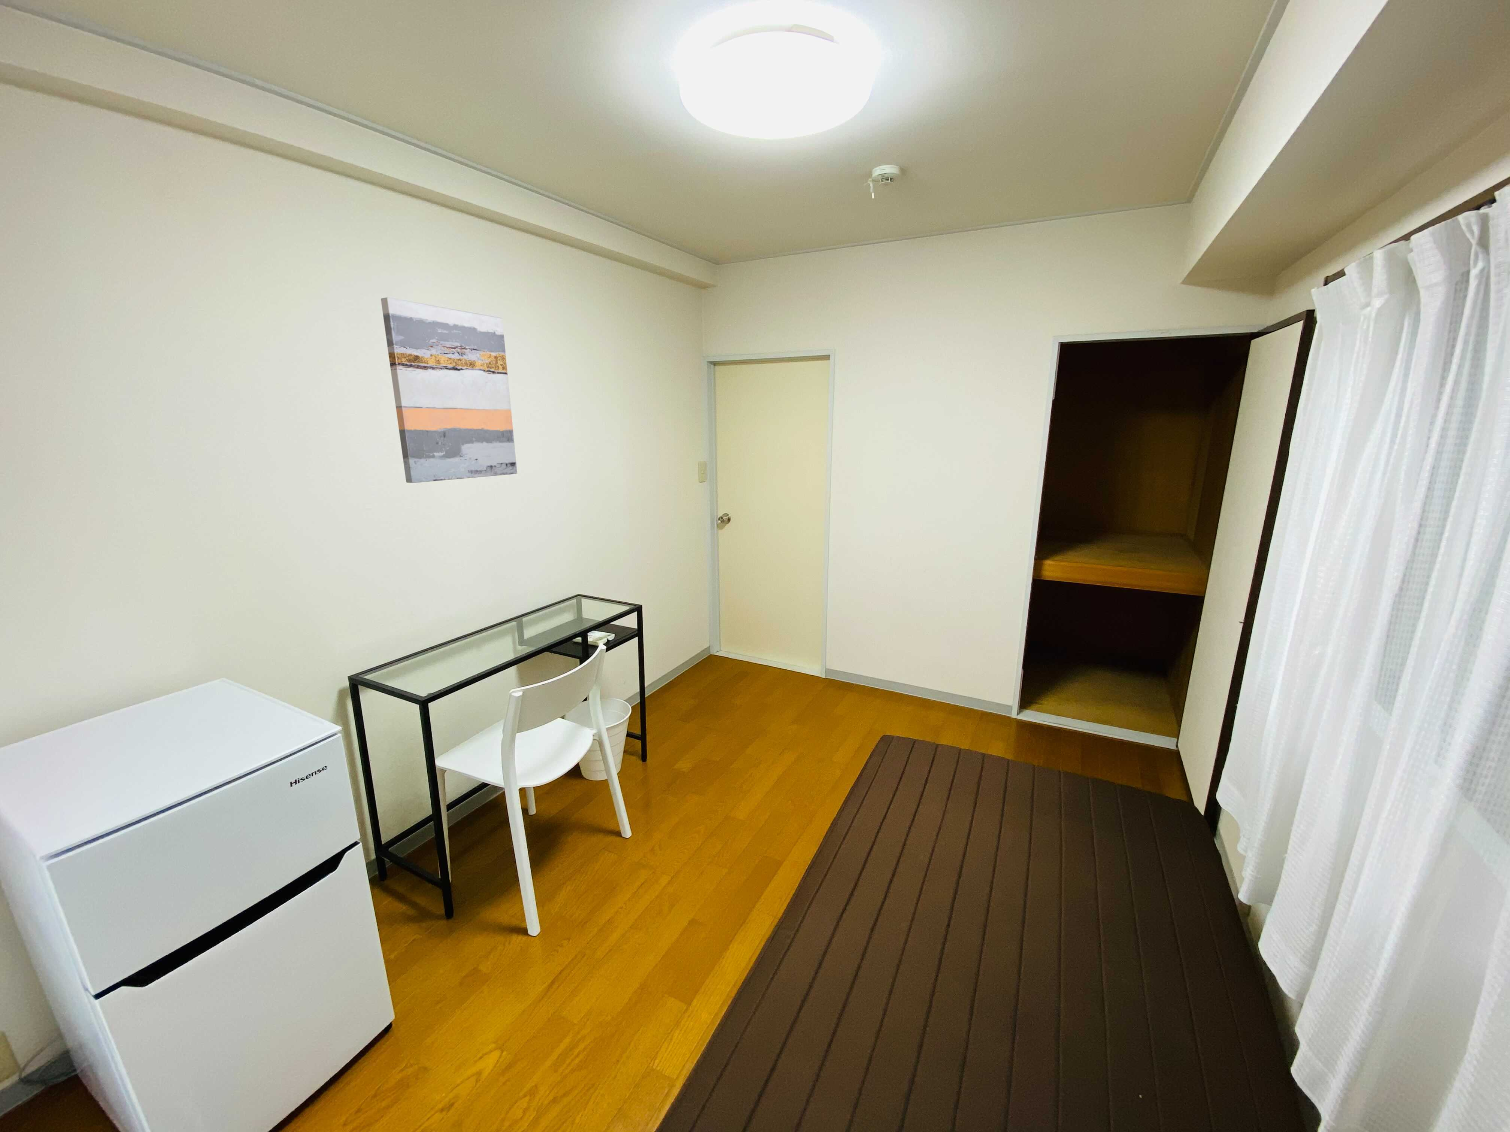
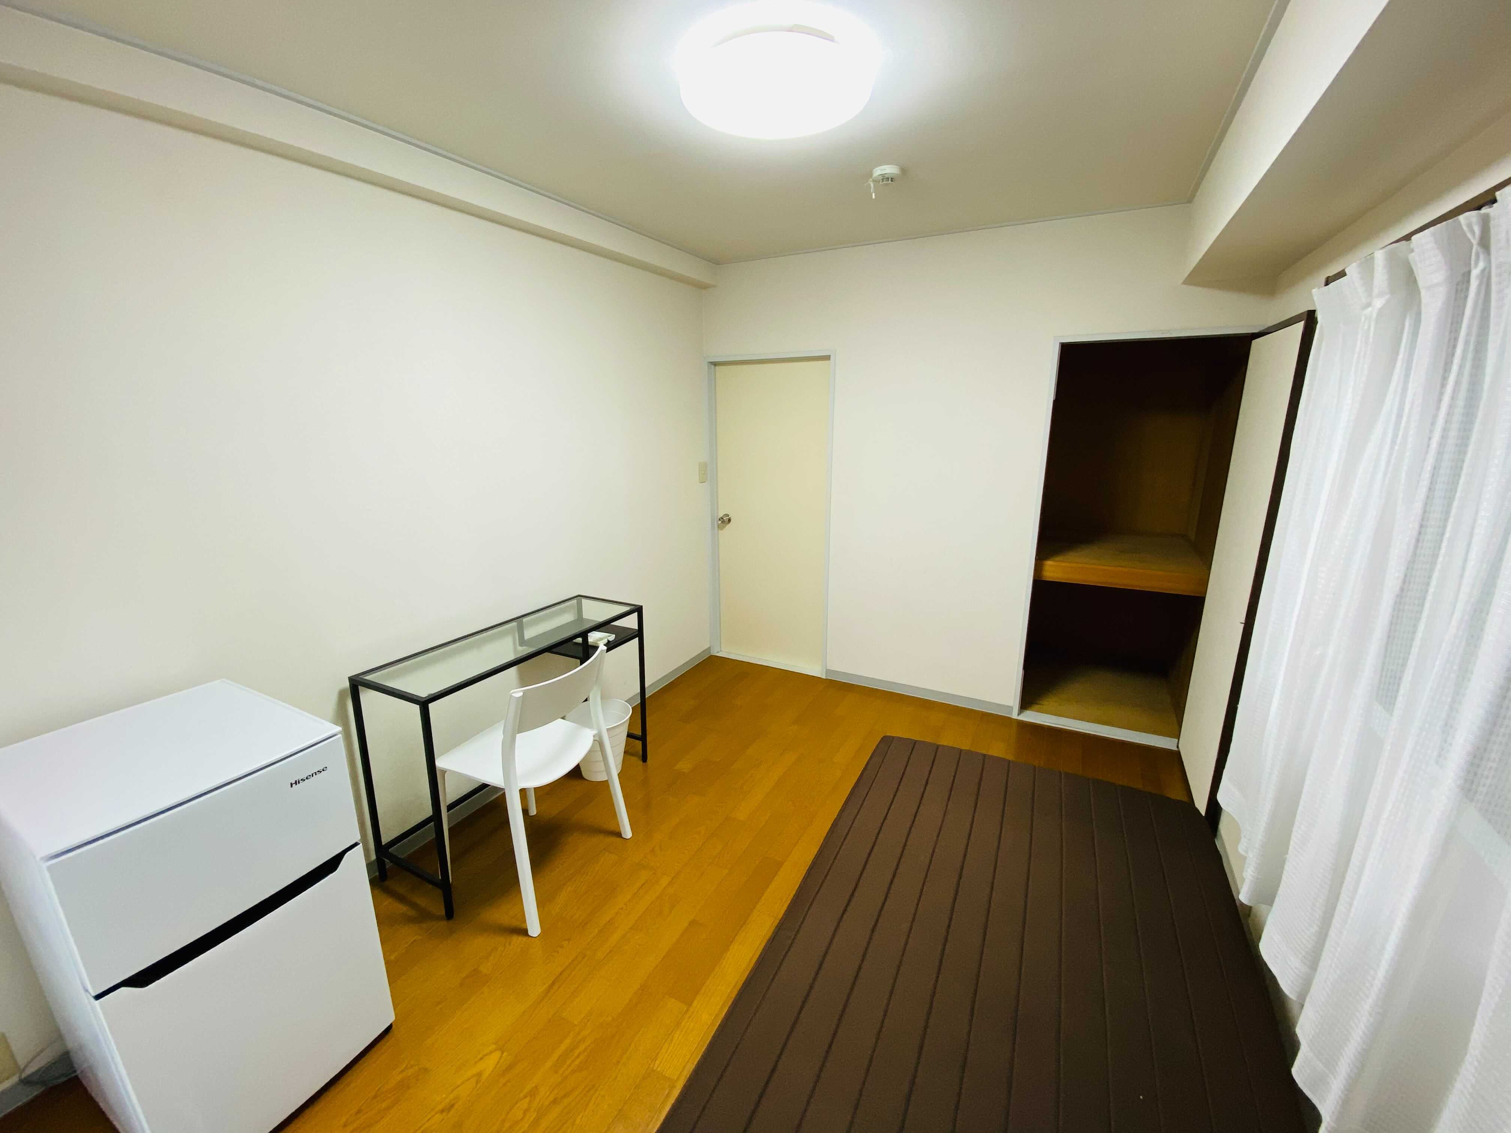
- wall art [380,297,517,483]
